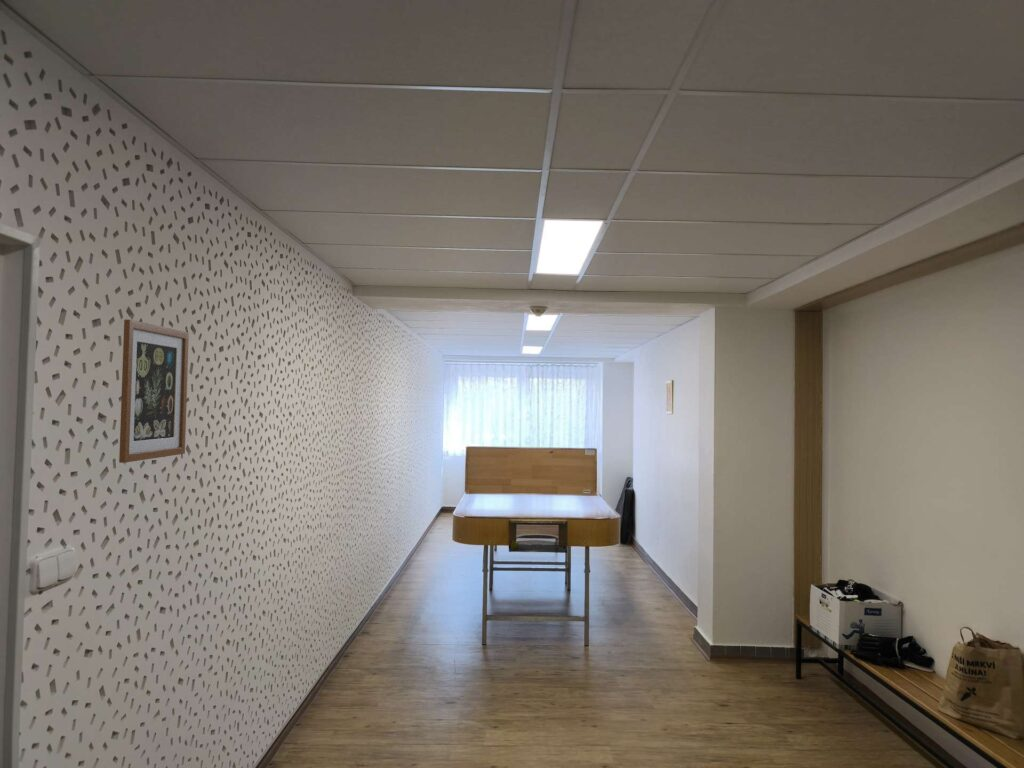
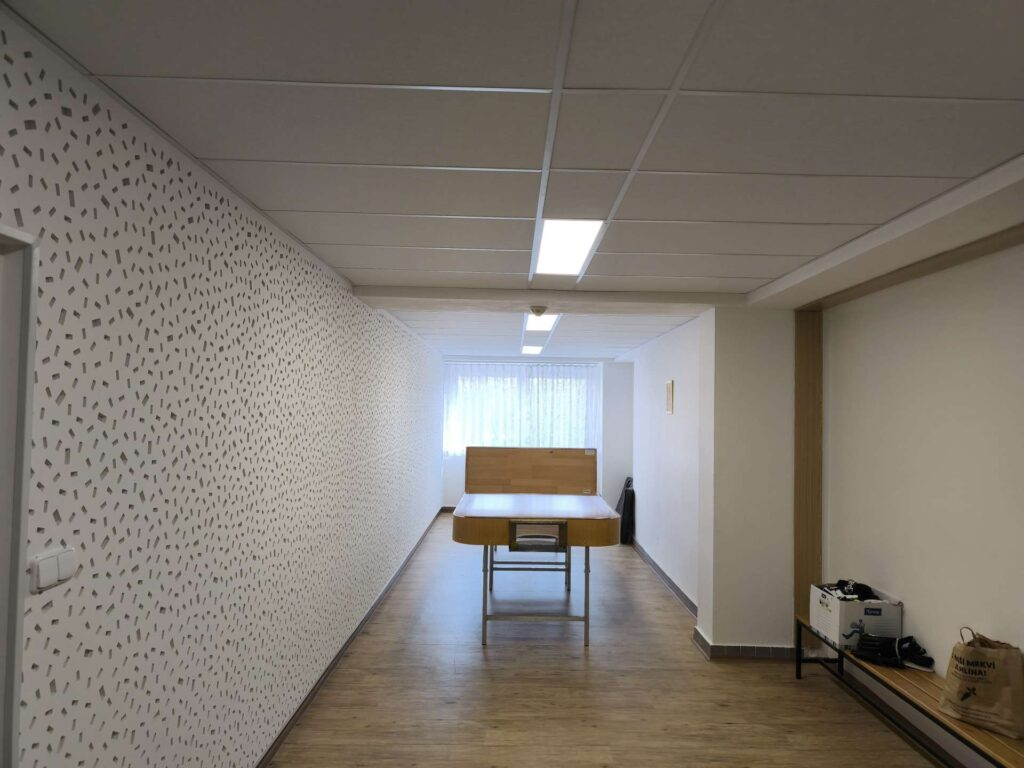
- wall art [118,318,190,464]
